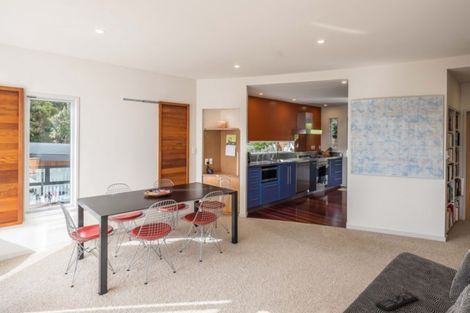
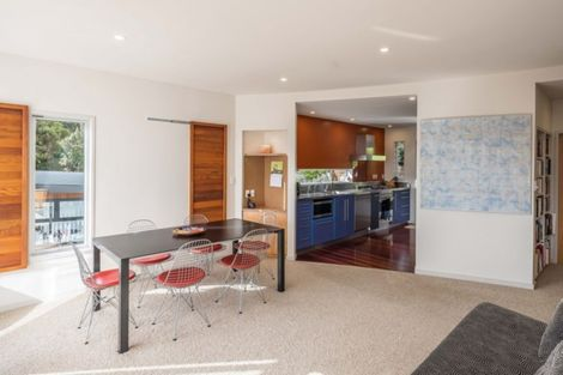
- remote control [375,291,419,312]
